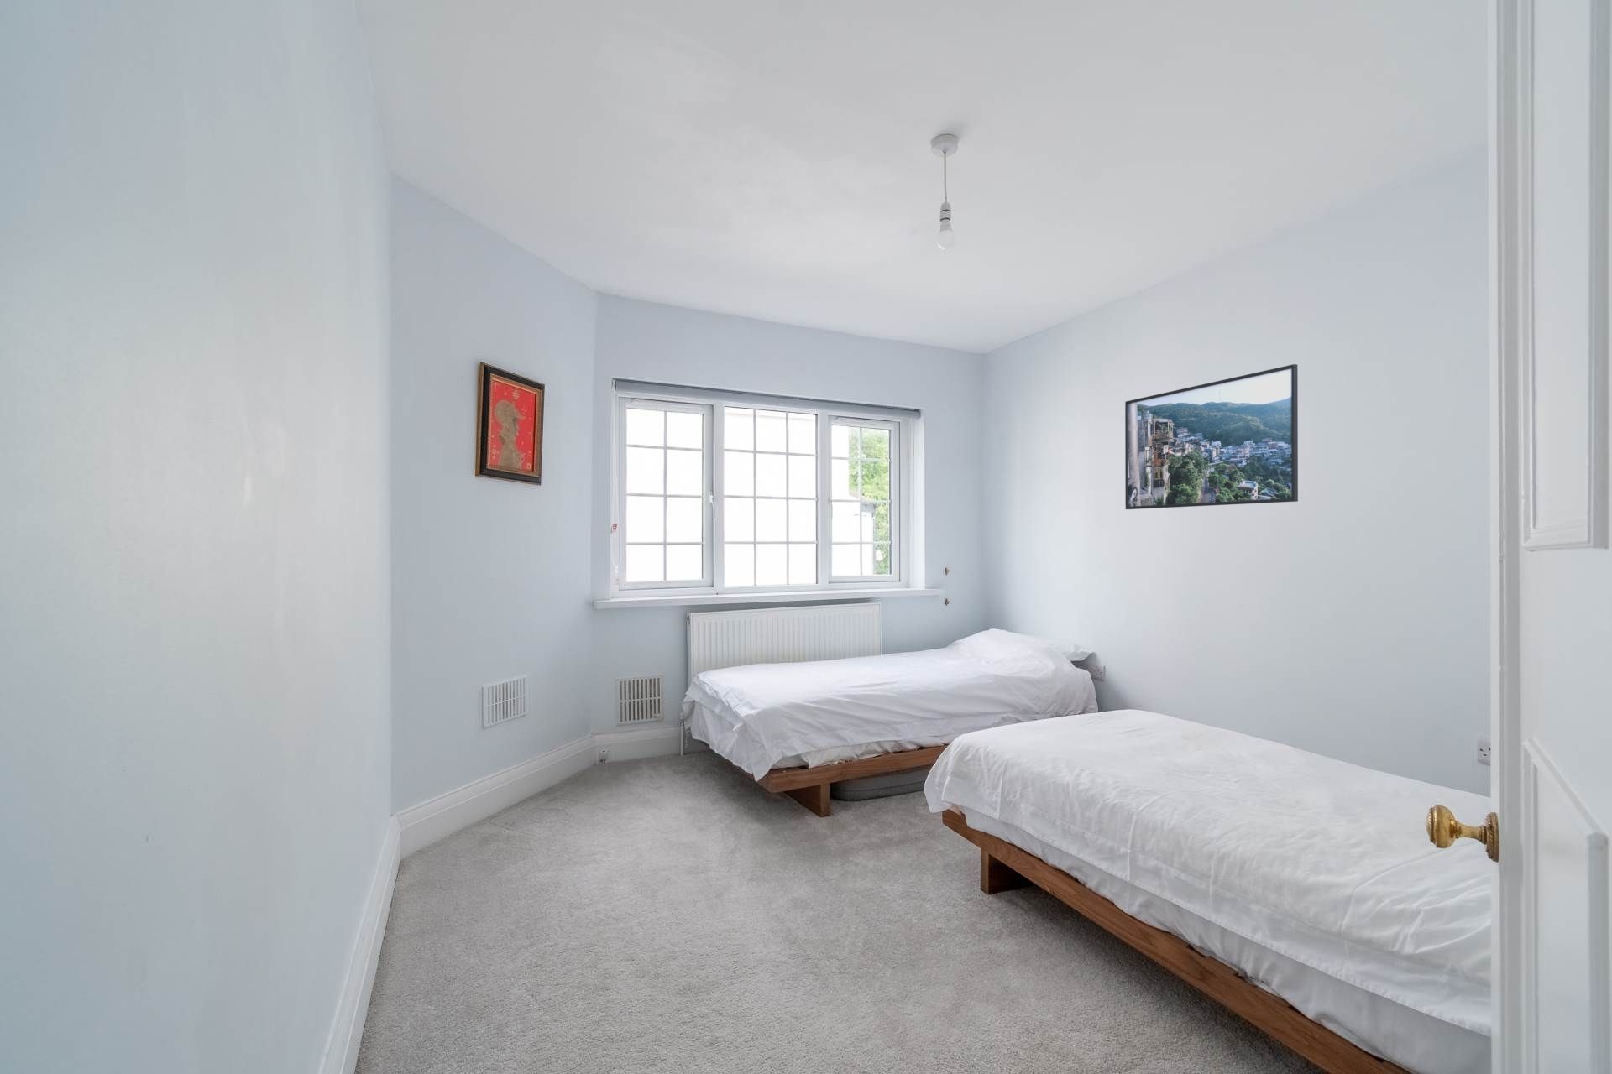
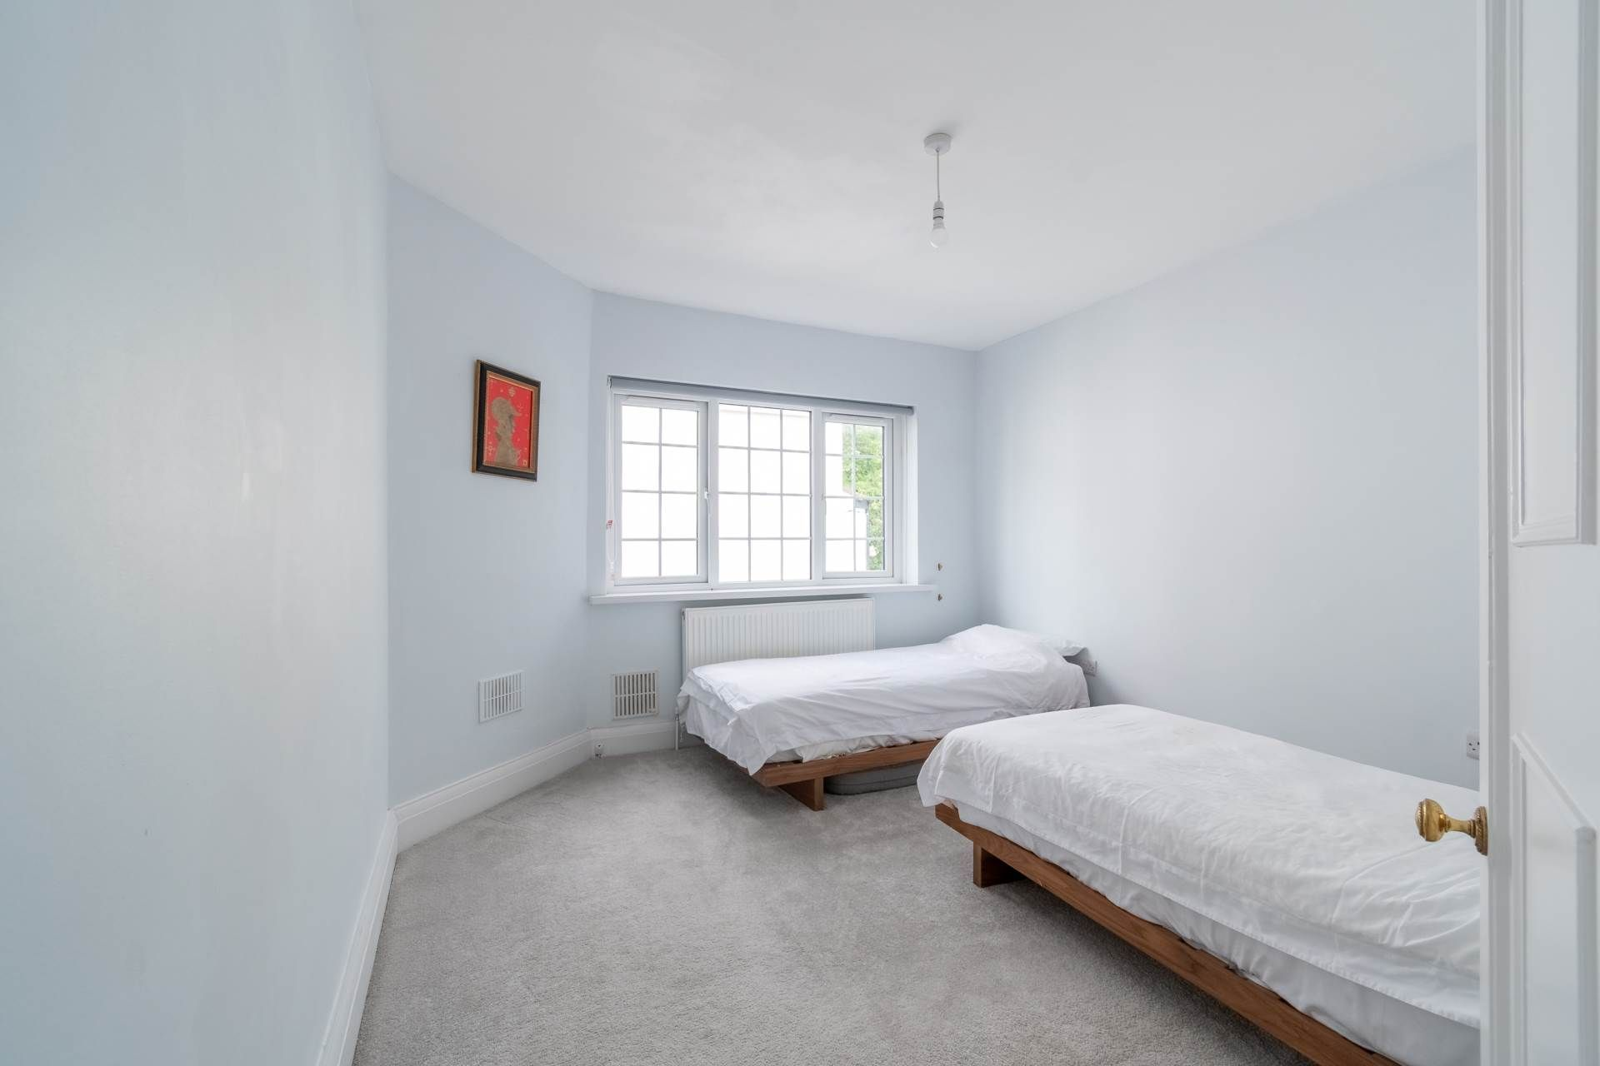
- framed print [1124,363,1299,511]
